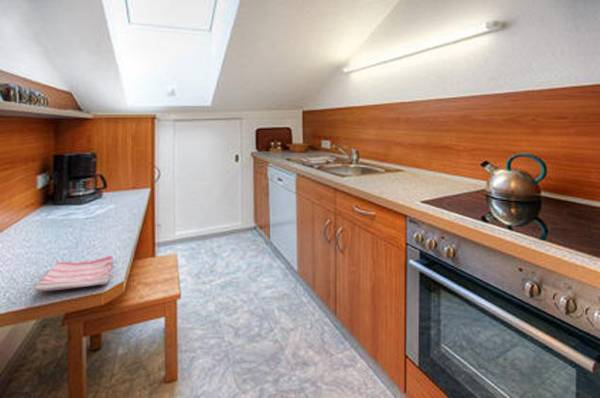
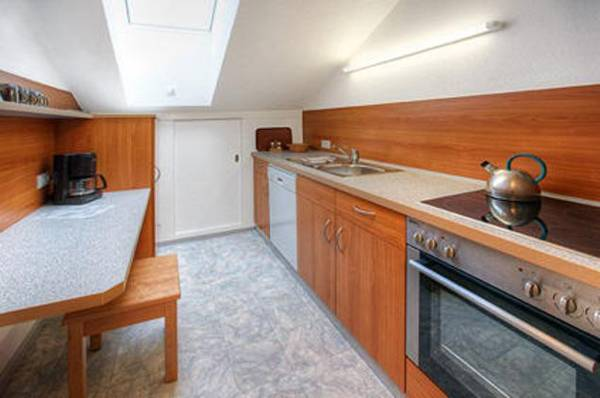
- dish towel [34,255,114,292]
